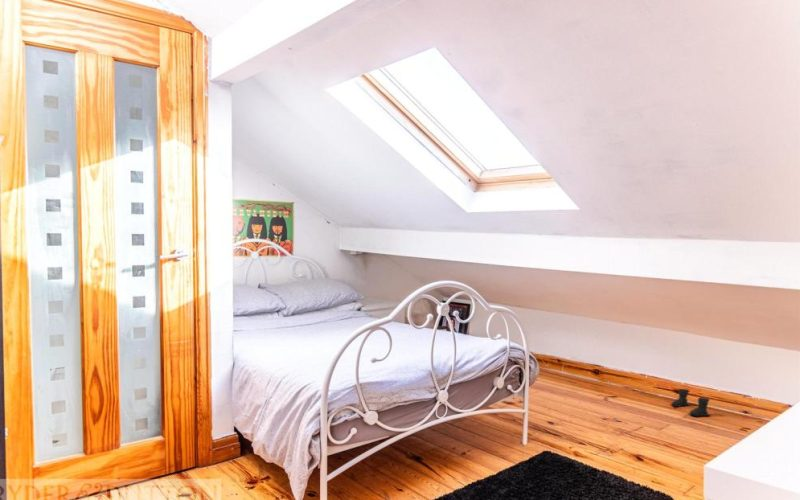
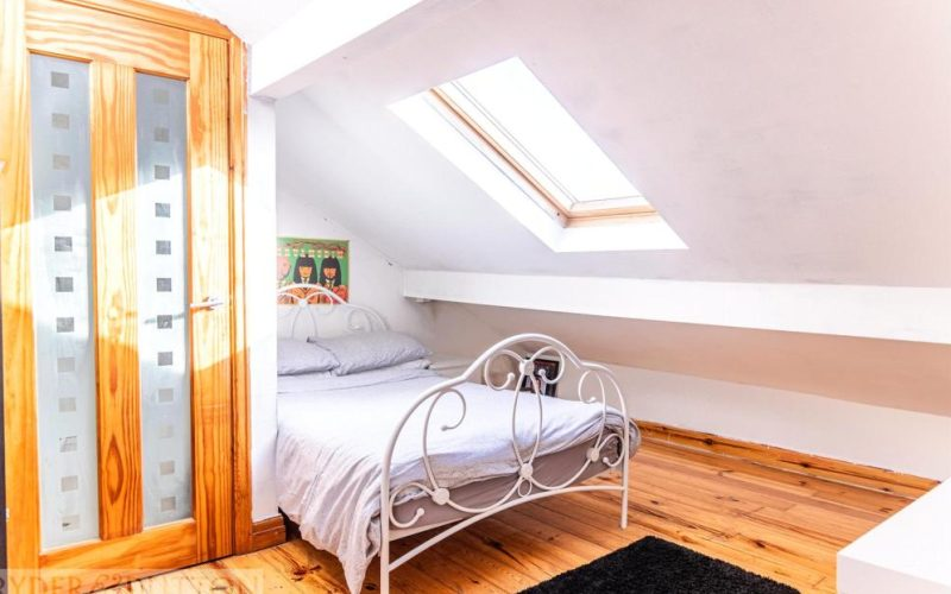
- boots [669,388,712,417]
